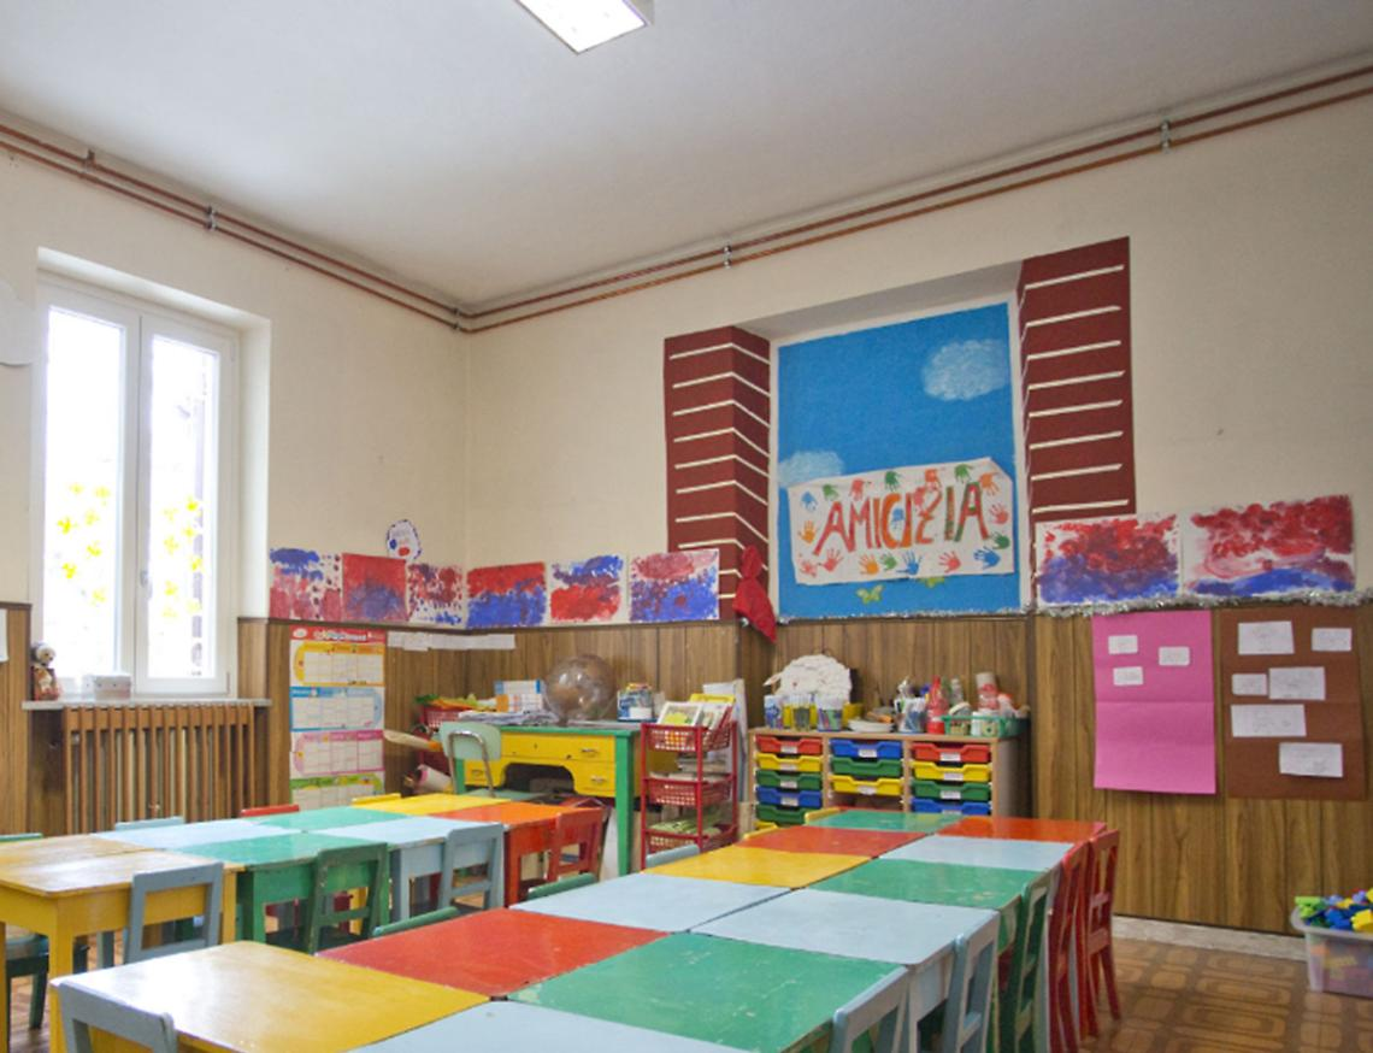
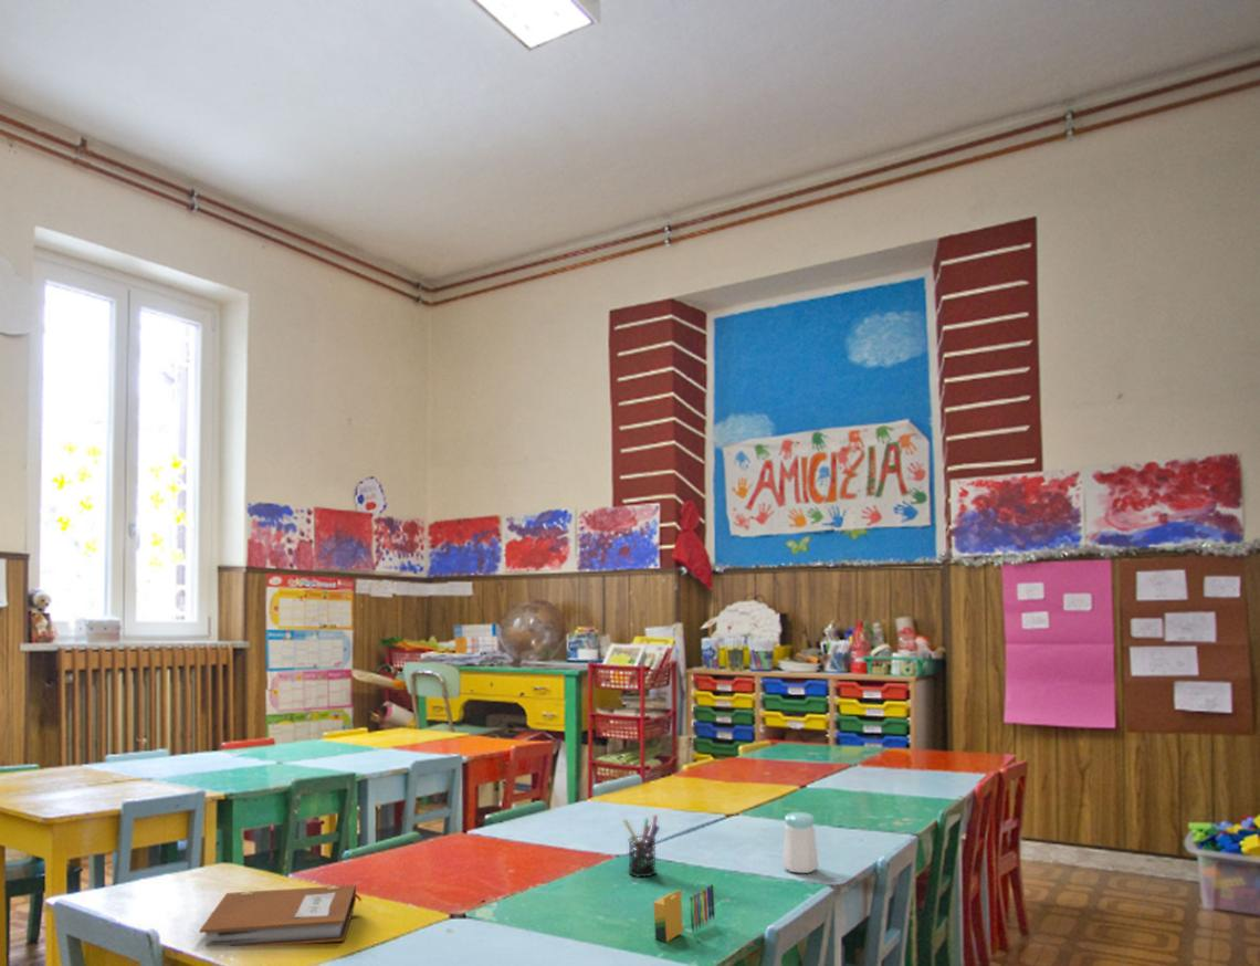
+ notebook [199,884,363,947]
+ salt shaker [781,811,820,874]
+ pen holder [622,813,661,878]
+ crayon [652,883,716,943]
